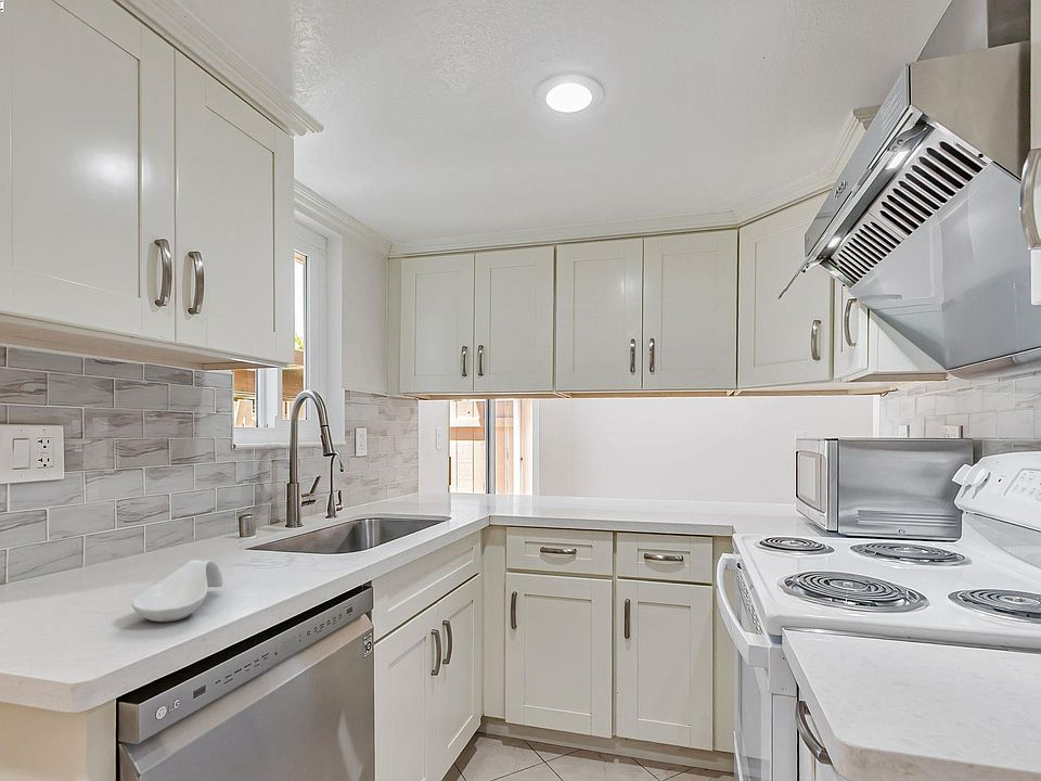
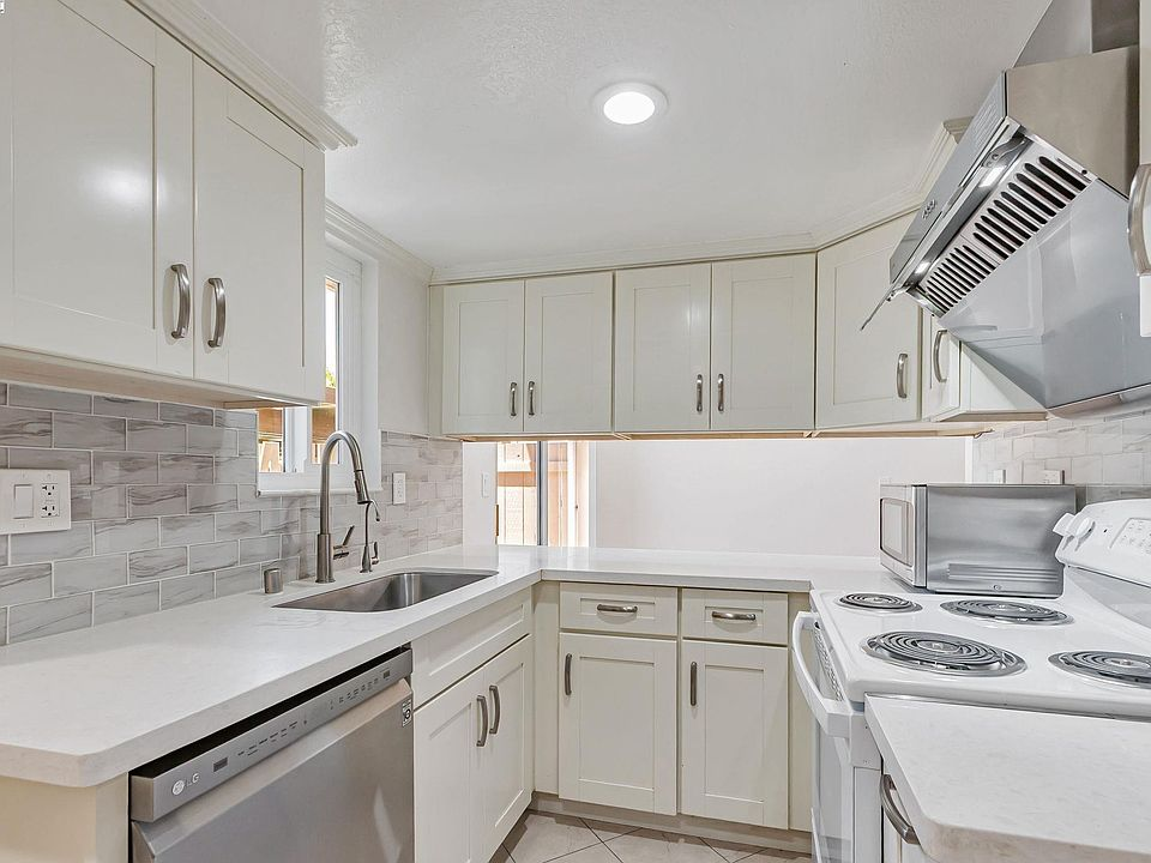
- spoon rest [131,559,224,623]
